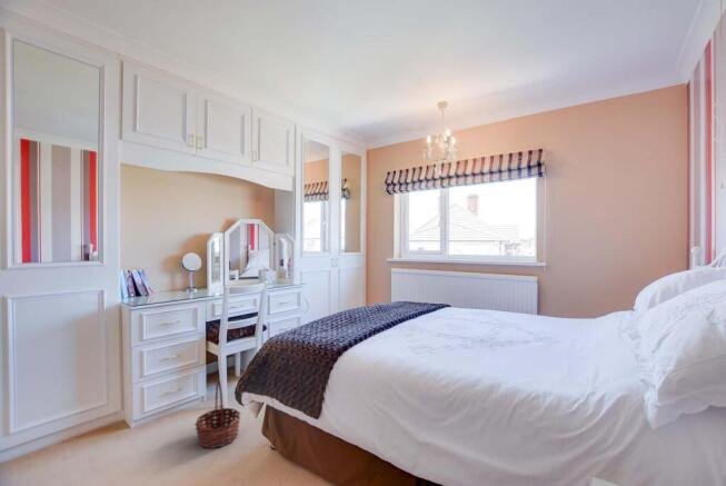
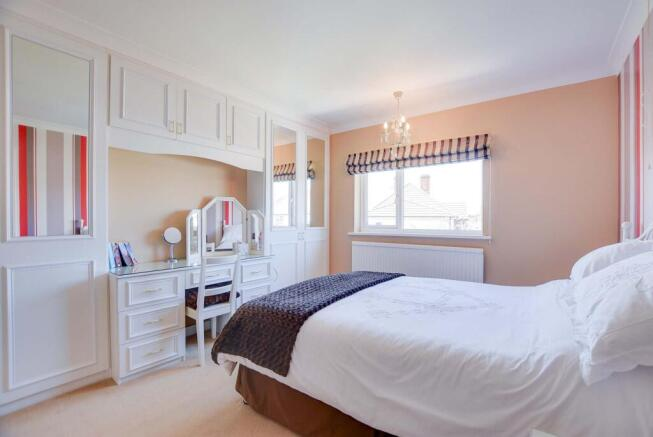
- basket [193,379,242,449]
